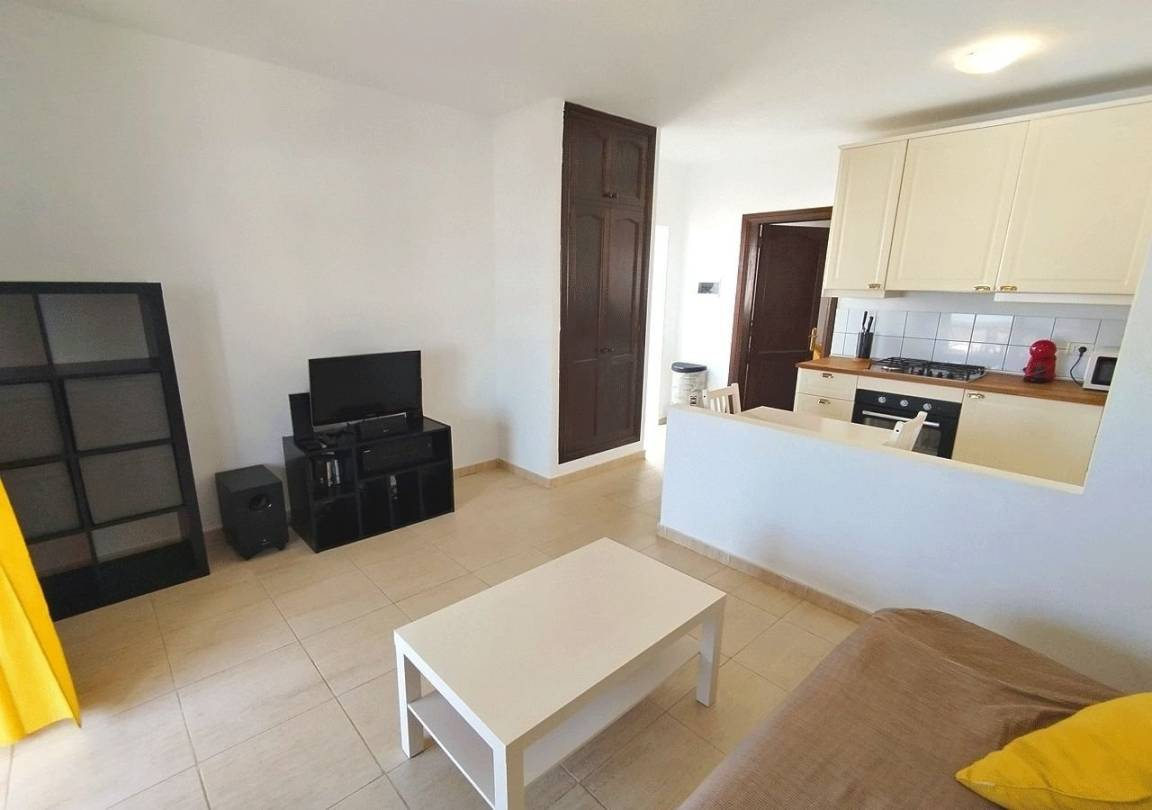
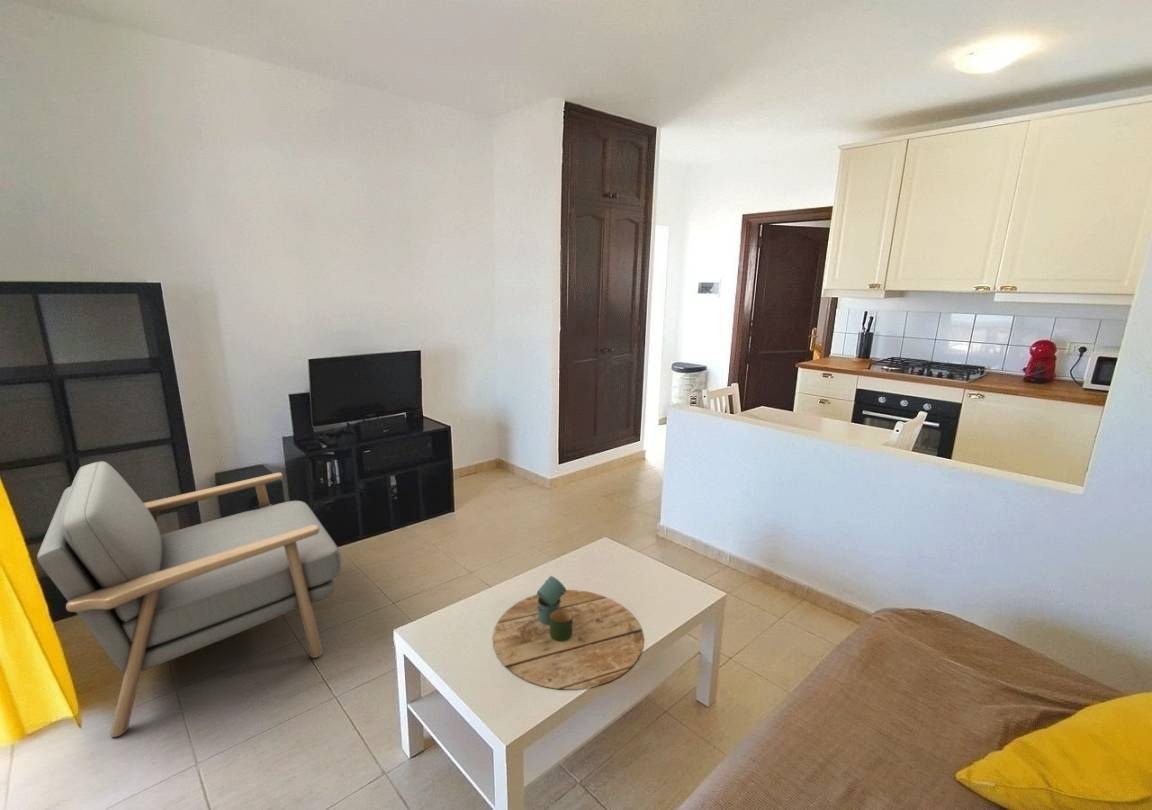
+ decorative tray [492,575,644,690]
+ armchair [36,460,342,738]
